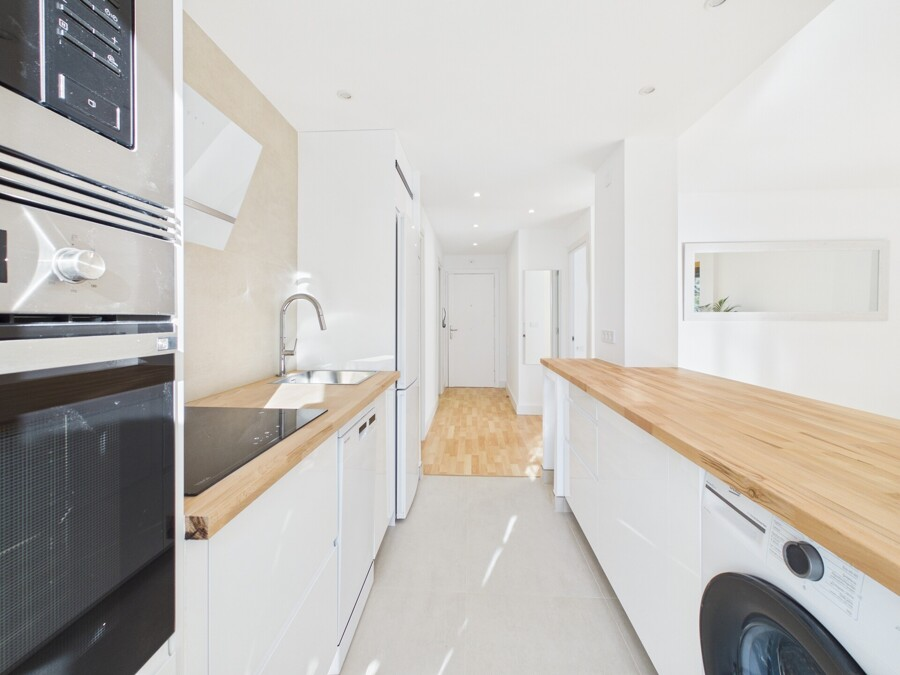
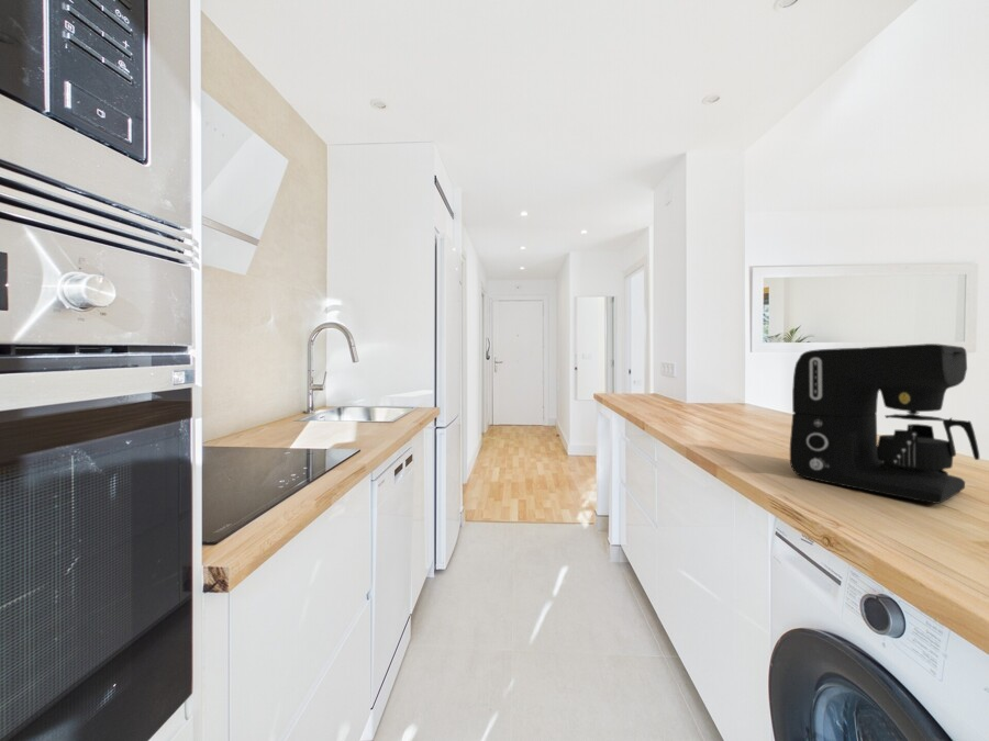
+ coffee maker [789,343,980,505]
